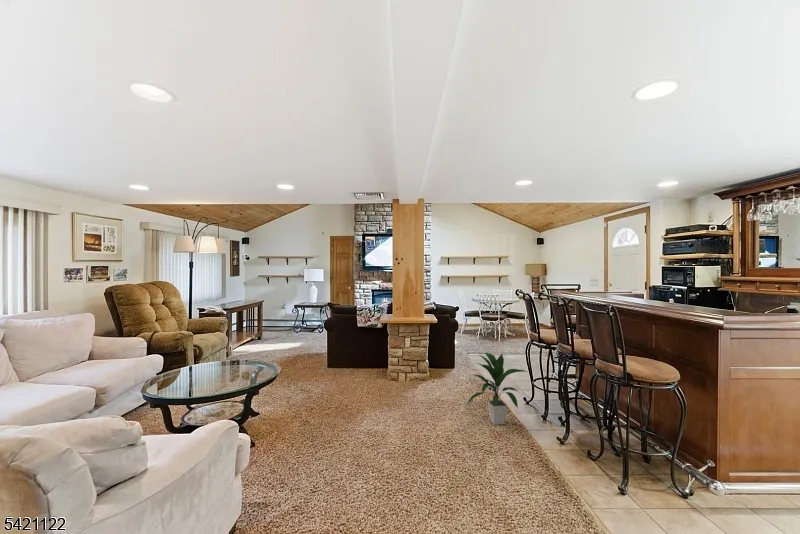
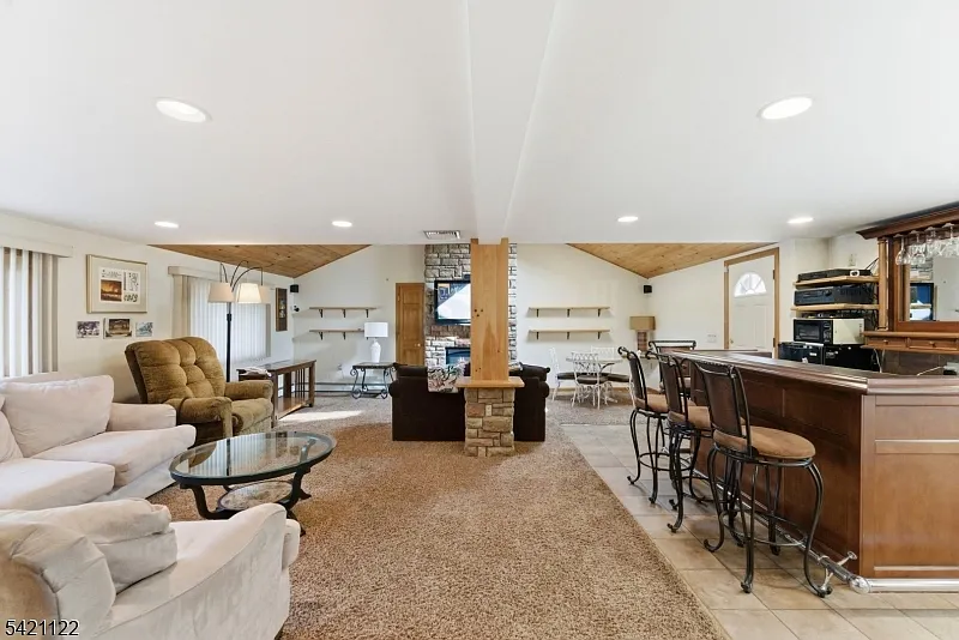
- indoor plant [466,352,529,426]
